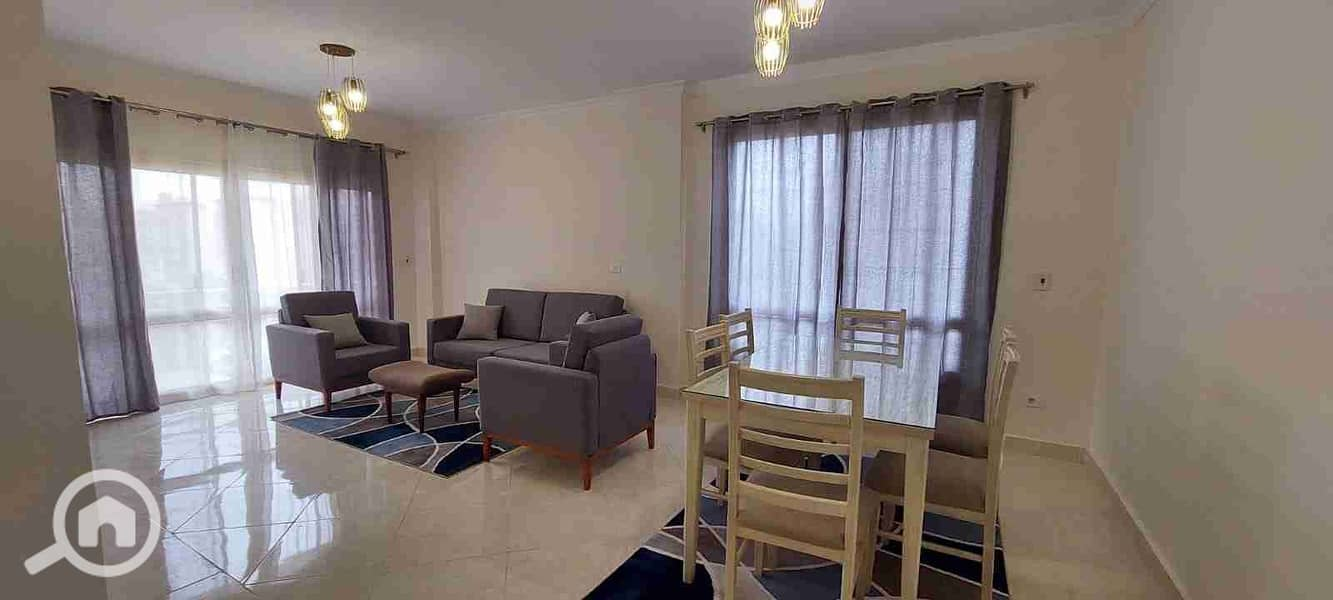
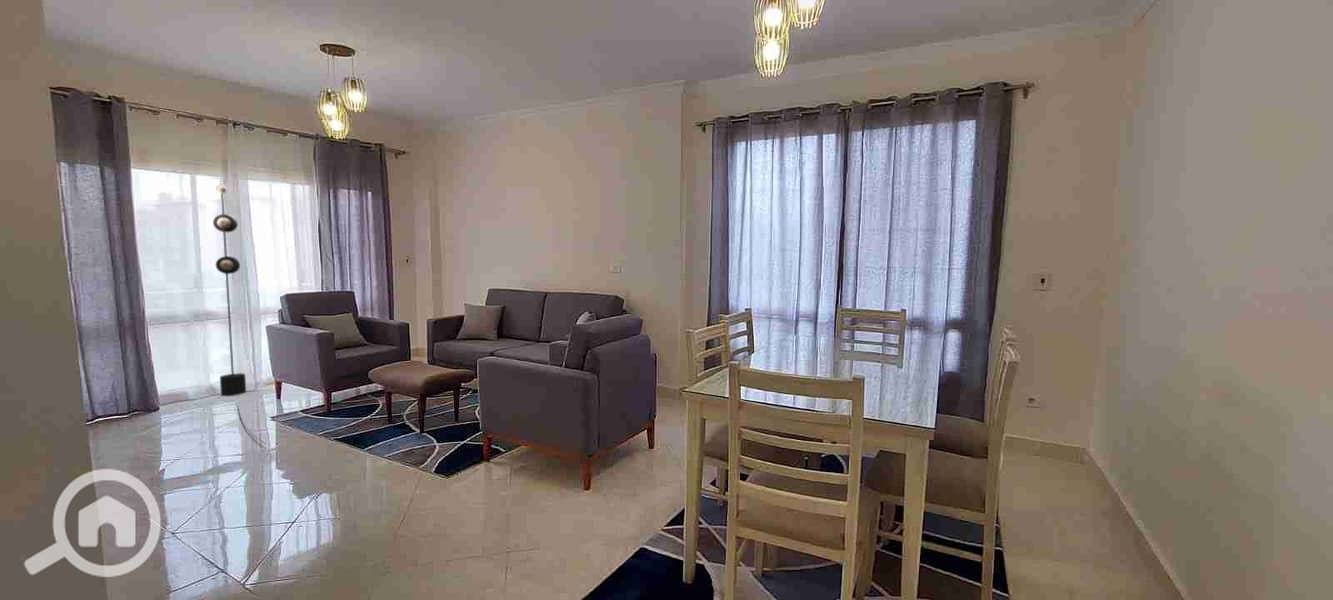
+ floor lamp [212,184,267,445]
